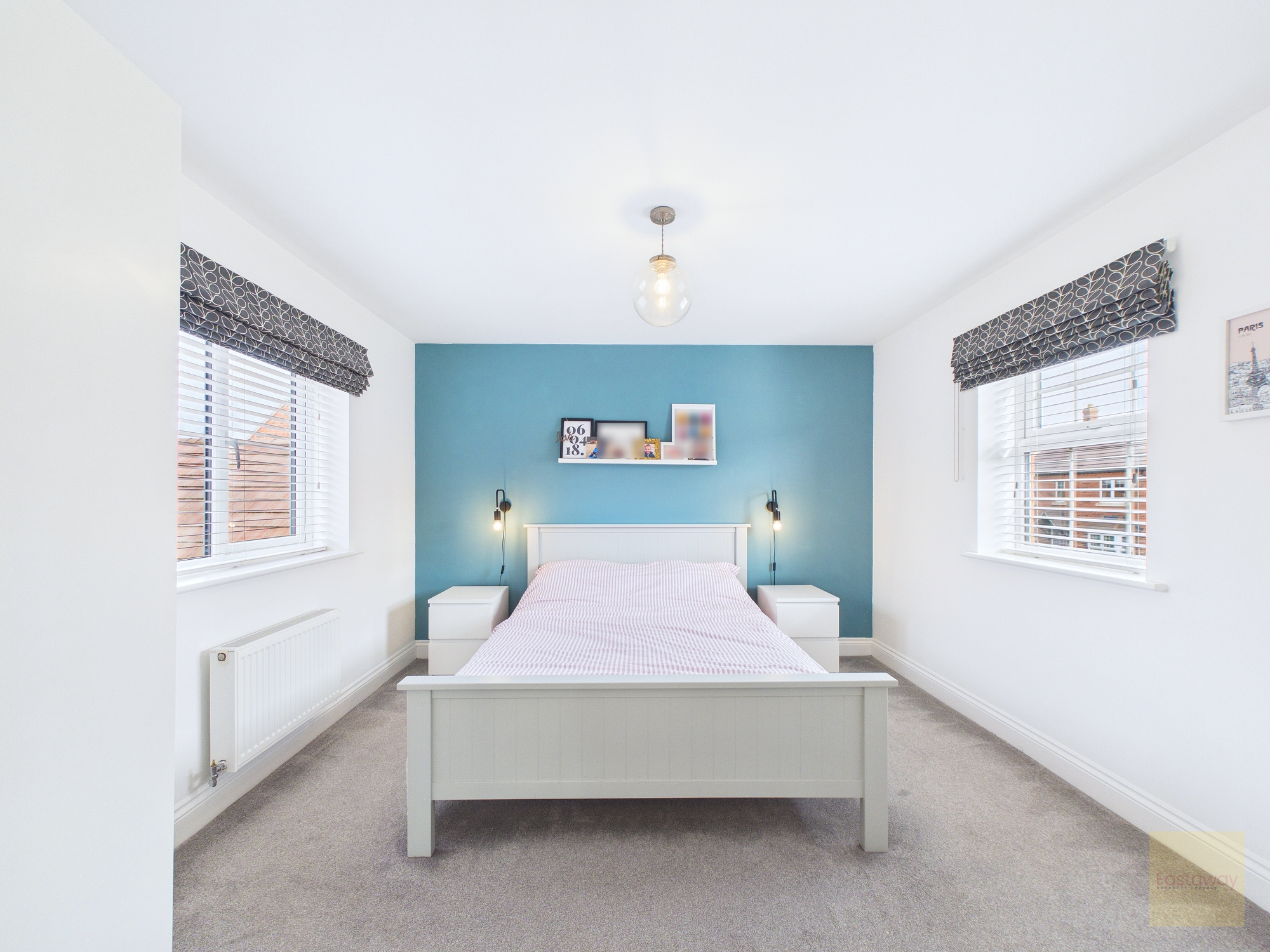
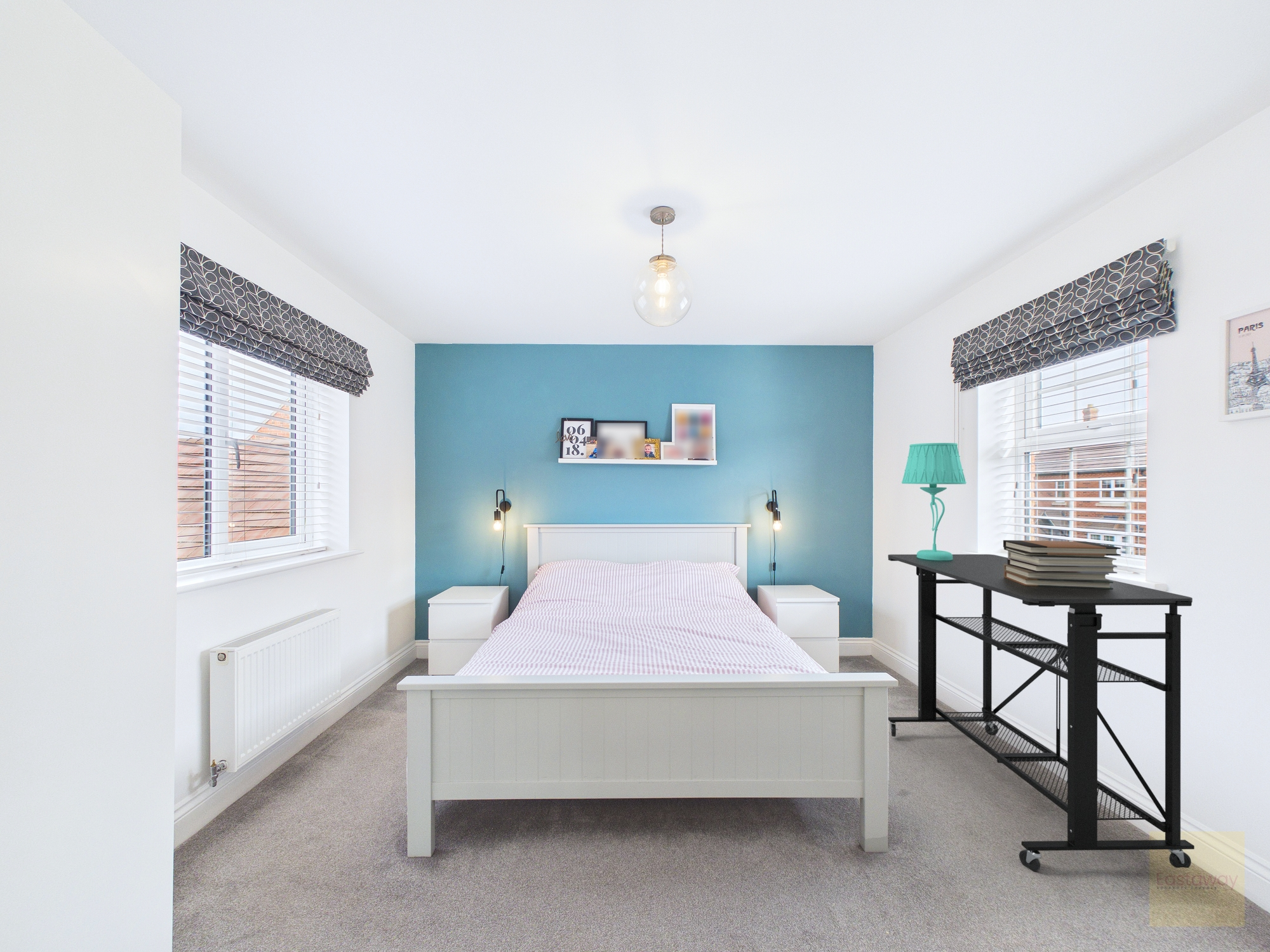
+ table lamp [901,442,967,560]
+ book stack [1003,539,1121,589]
+ desk [888,553,1195,872]
